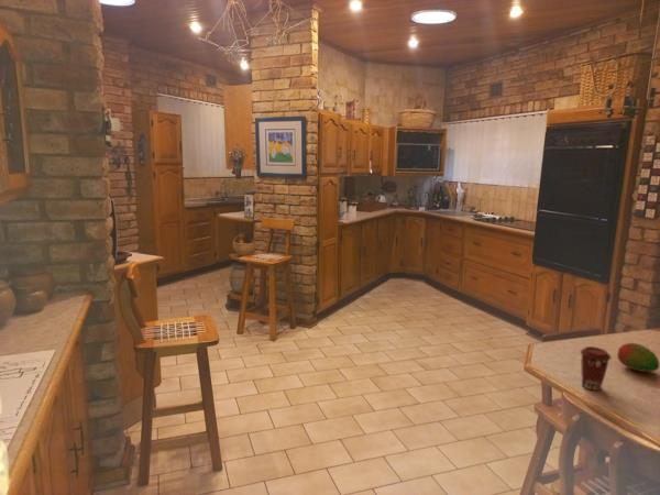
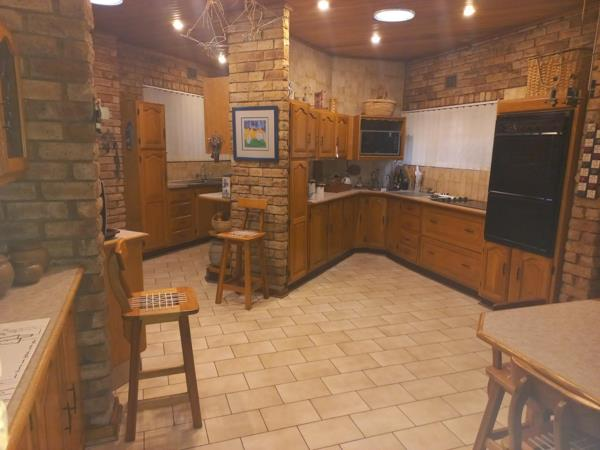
- fruit [616,342,660,373]
- coffee cup [579,345,613,392]
